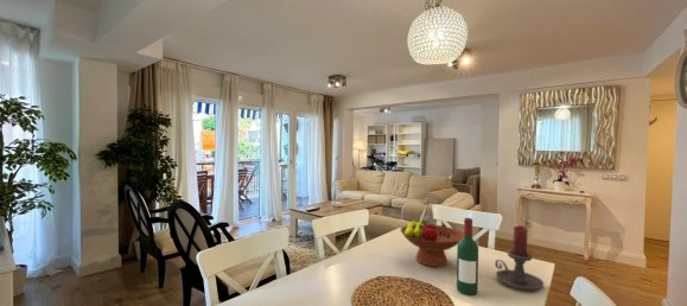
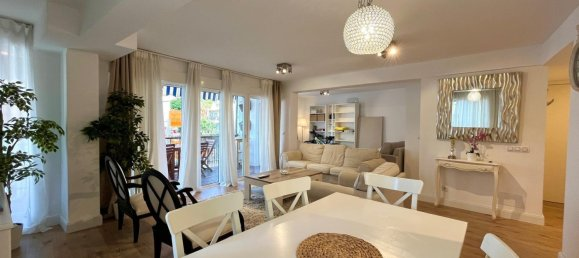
- candle holder [494,224,545,292]
- wine bottle [456,217,479,297]
- fruit bowl [400,219,464,268]
